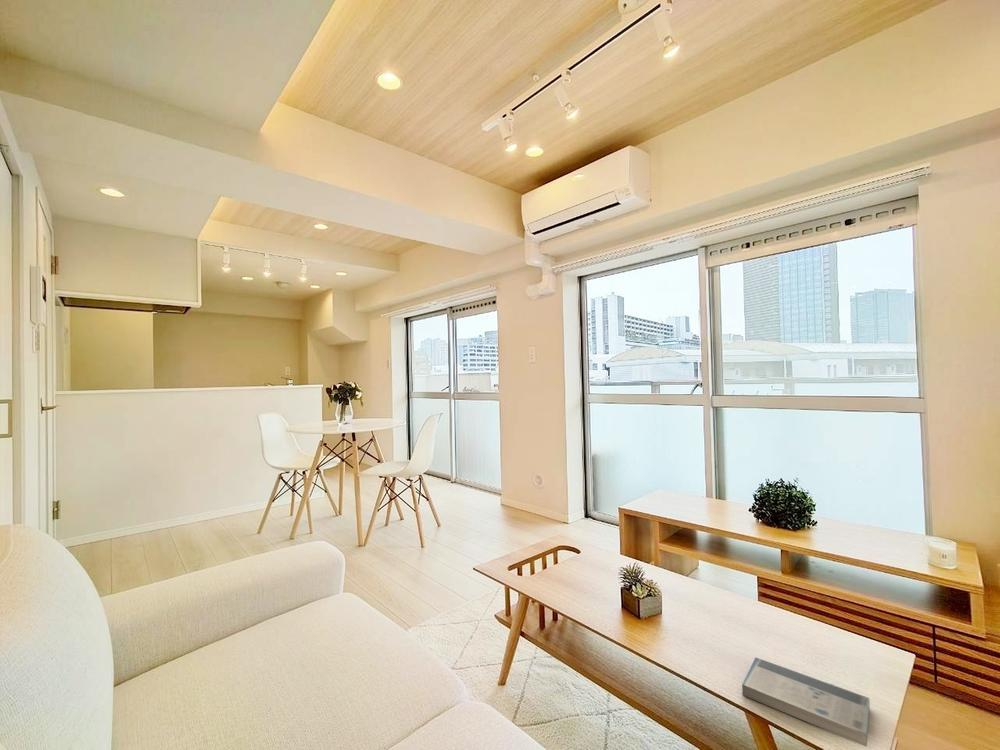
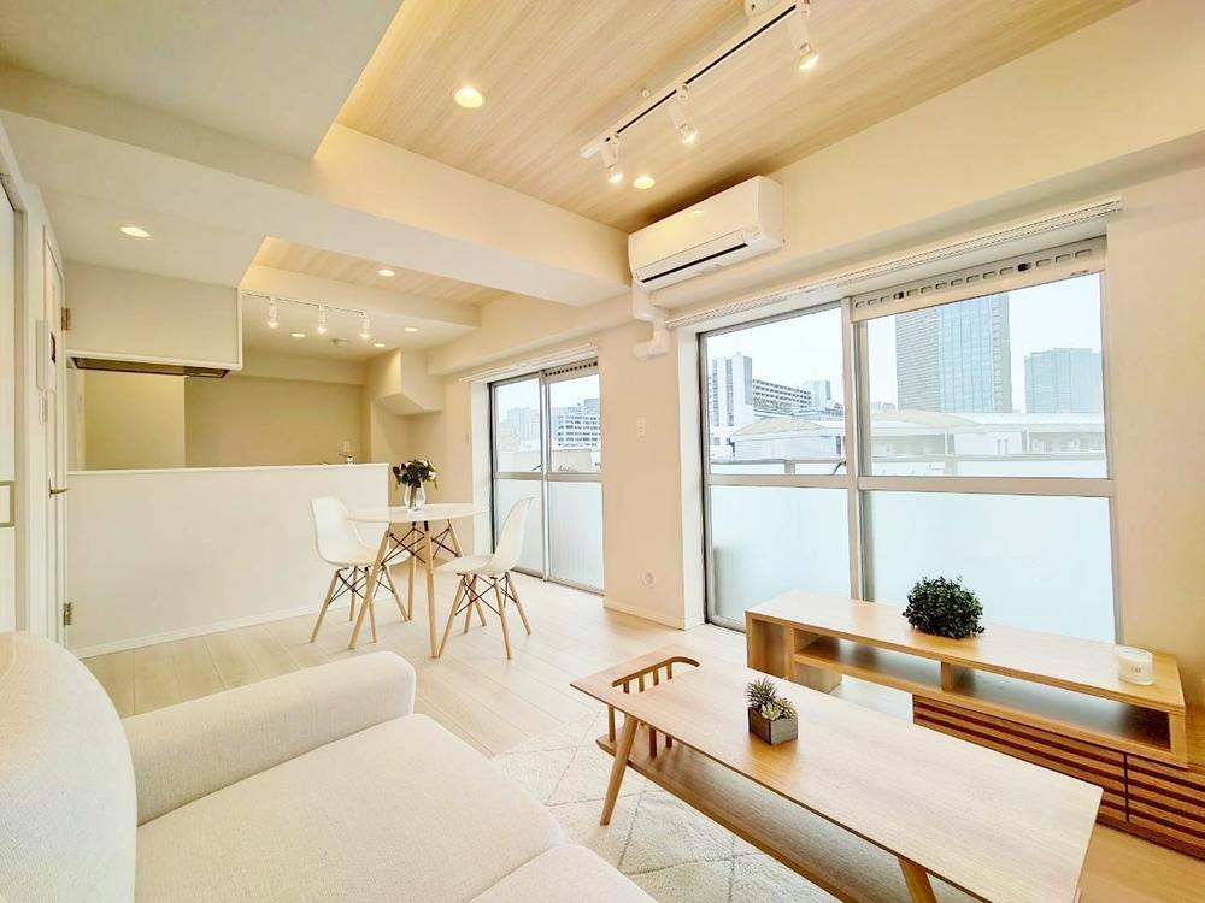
- book [741,656,871,747]
